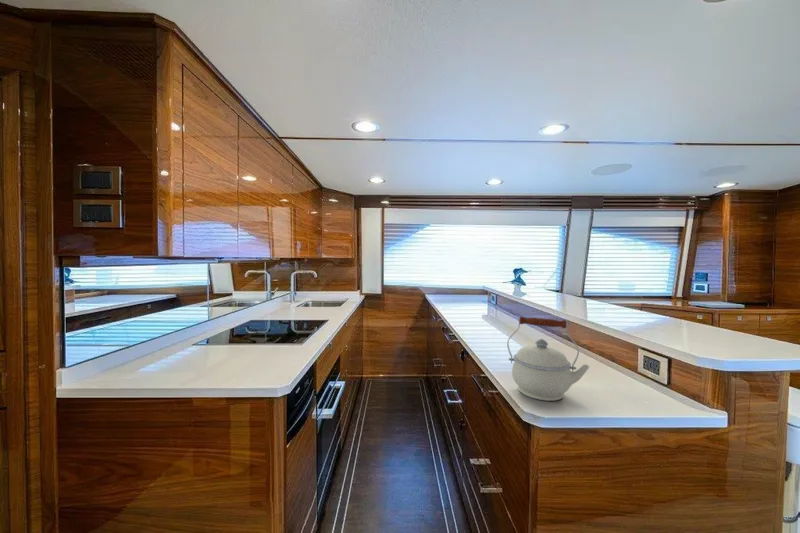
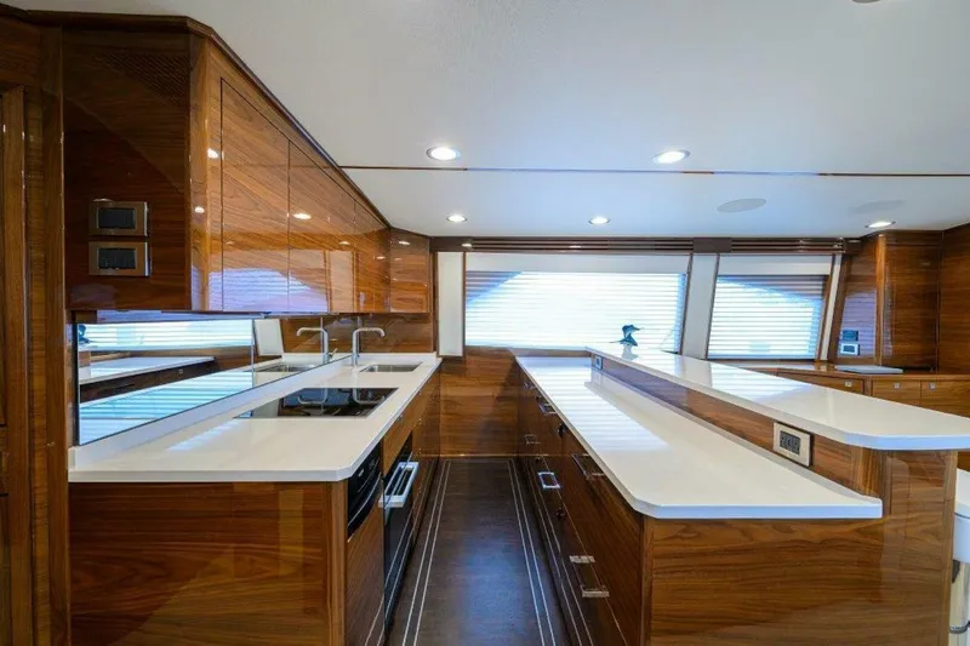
- kettle [506,315,591,402]
